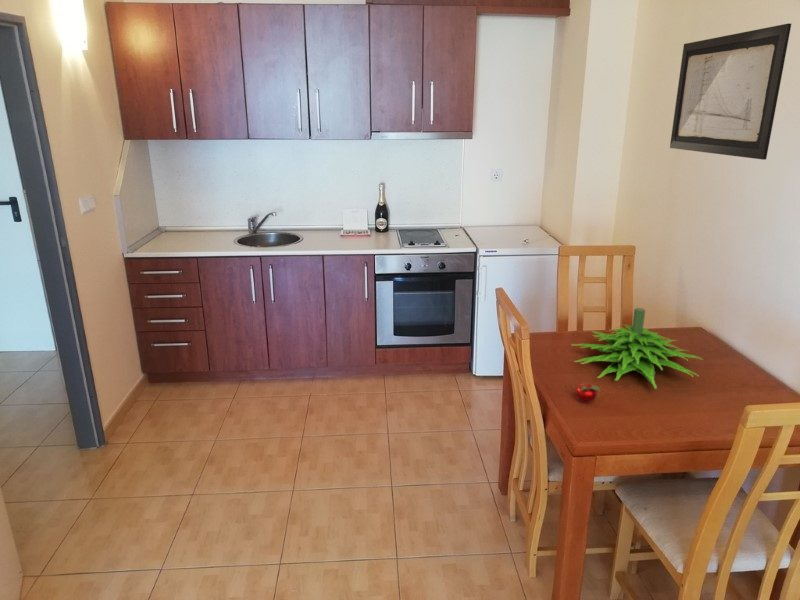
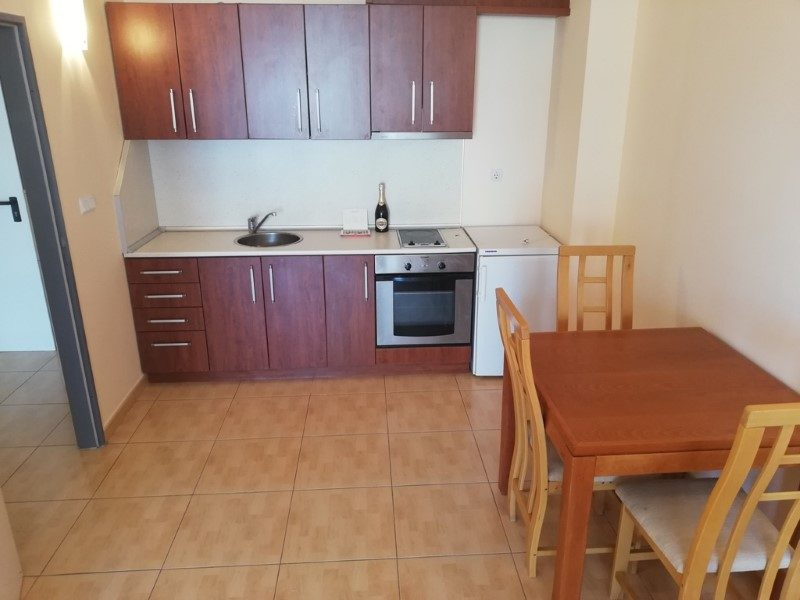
- apple [575,382,602,404]
- plant [570,307,704,390]
- wall art [669,23,792,161]
